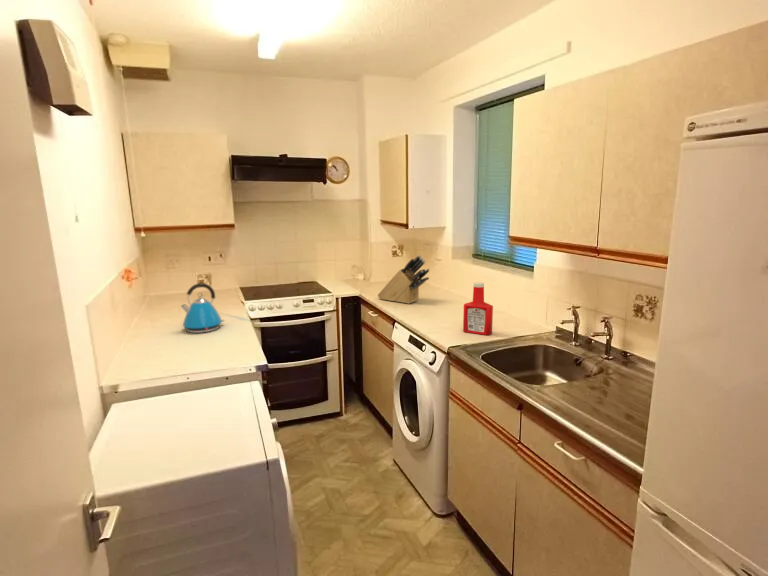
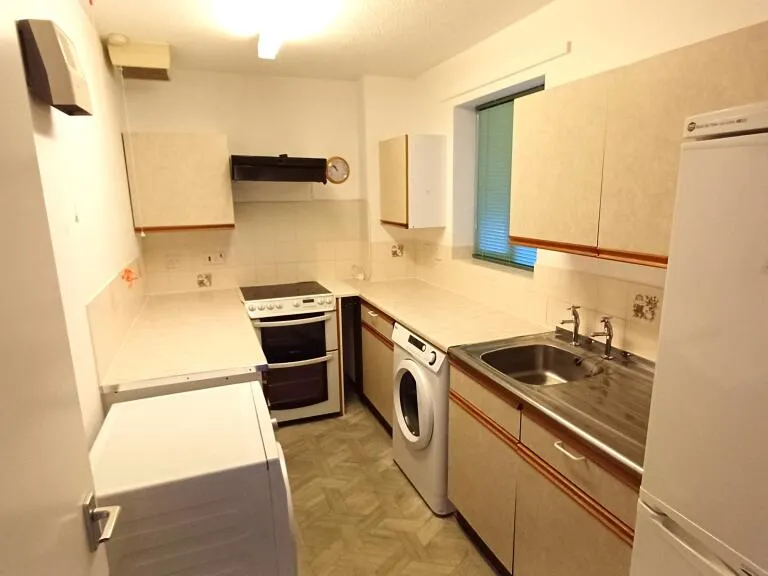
- soap bottle [462,281,494,336]
- knife block [377,254,431,305]
- kettle [180,282,226,334]
